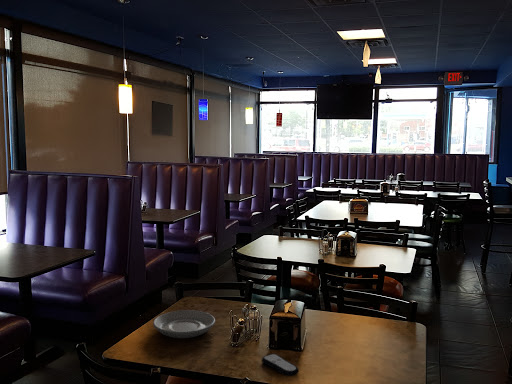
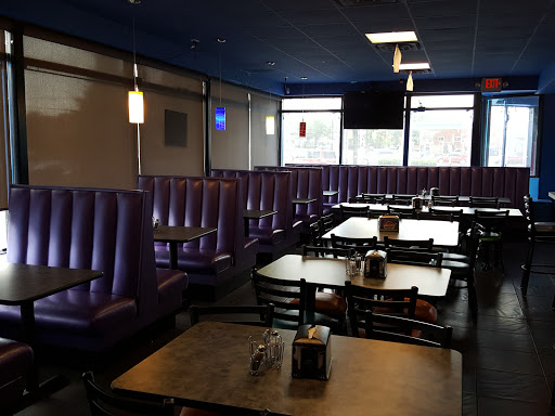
- plate [152,309,216,339]
- remote control [261,353,300,377]
